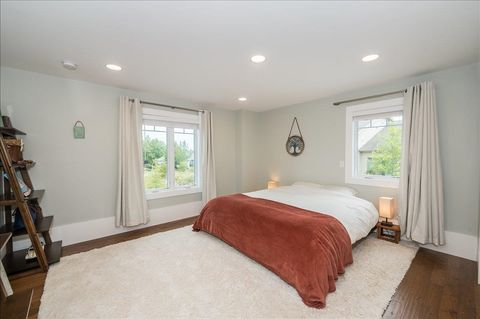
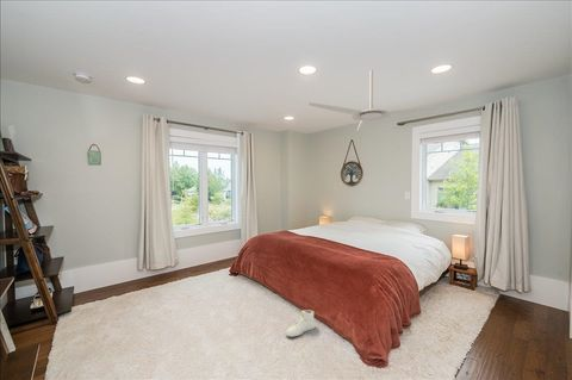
+ ceiling fan [307,69,461,132]
+ sneaker [285,310,316,338]
